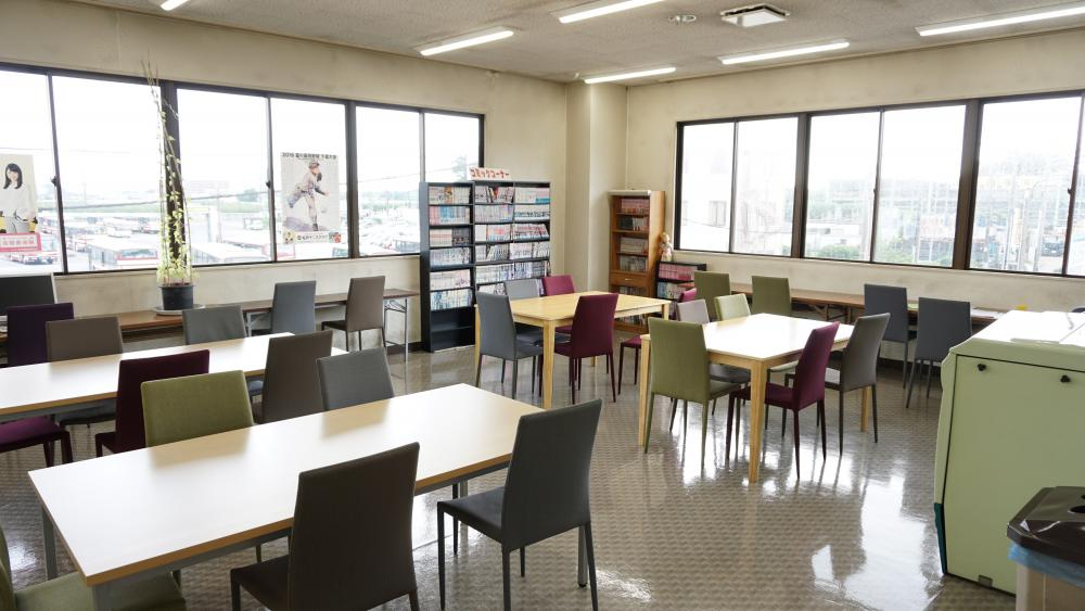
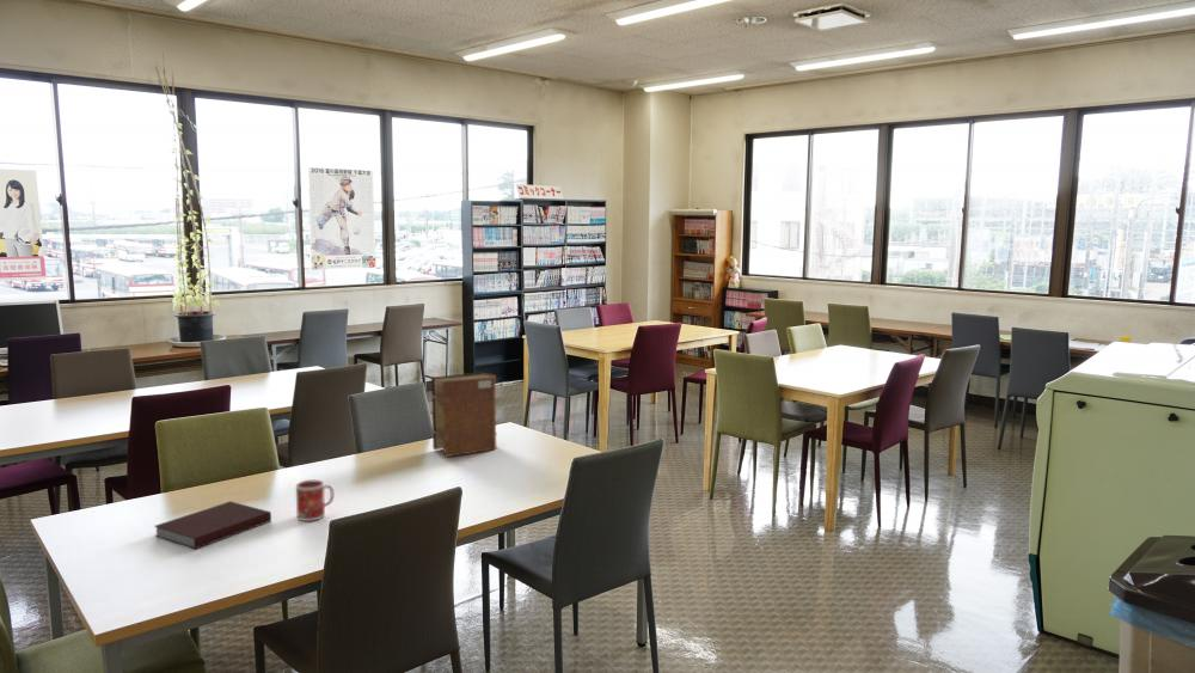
+ mug [295,479,335,522]
+ book [430,372,498,458]
+ notebook [153,500,272,550]
